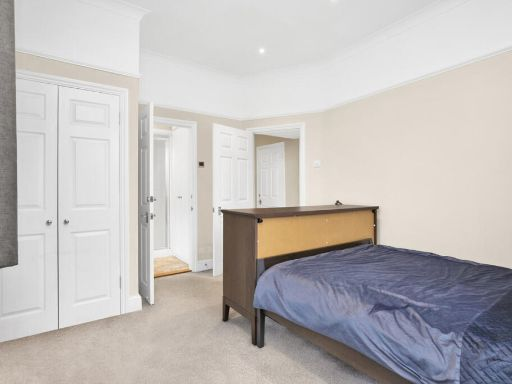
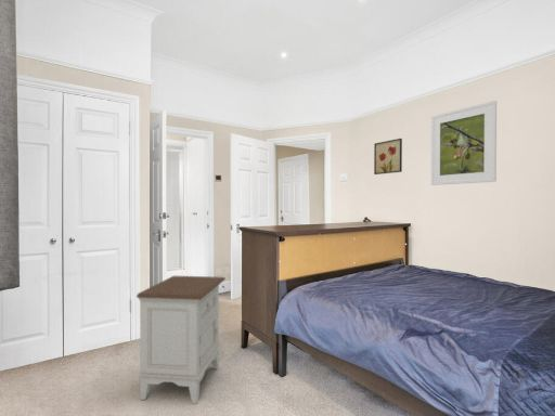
+ nightstand [135,275,227,405]
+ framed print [430,100,498,186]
+ wall art [373,138,403,176]
